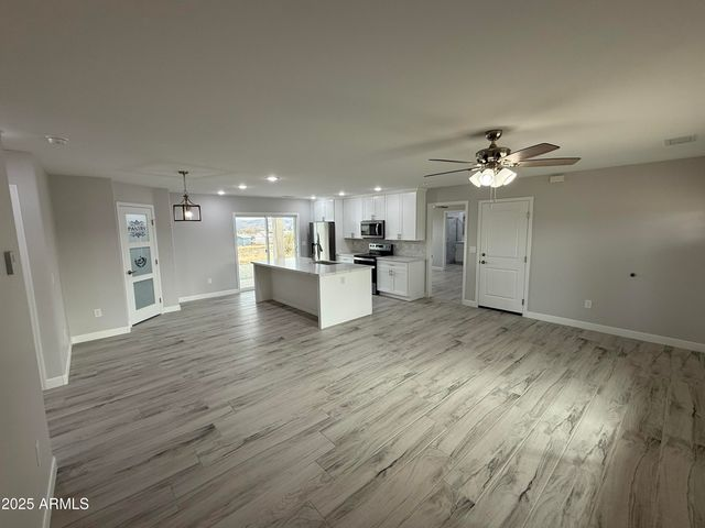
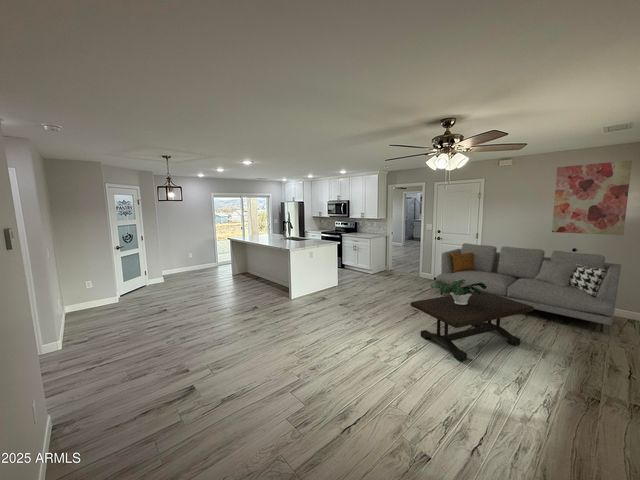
+ potted plant [430,279,487,305]
+ coffee table [410,291,535,362]
+ wall art [551,159,633,236]
+ sofa [435,242,622,334]
